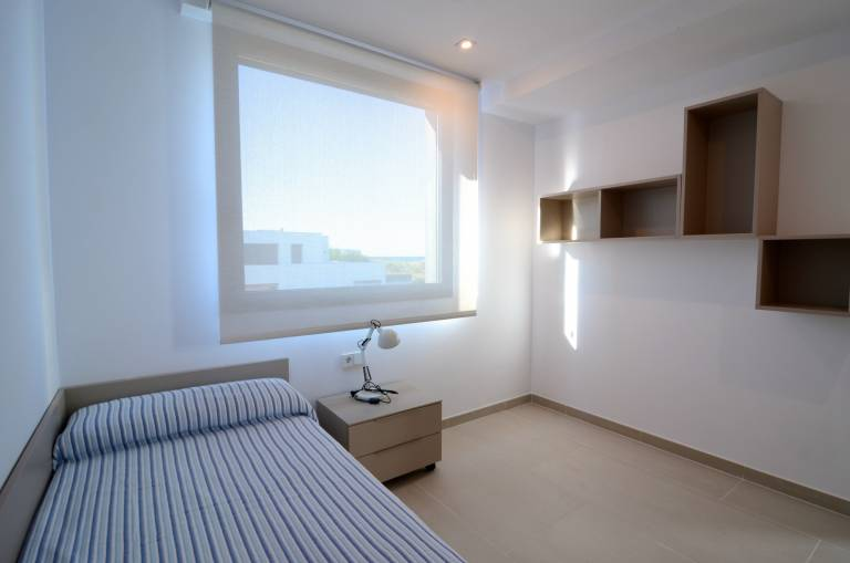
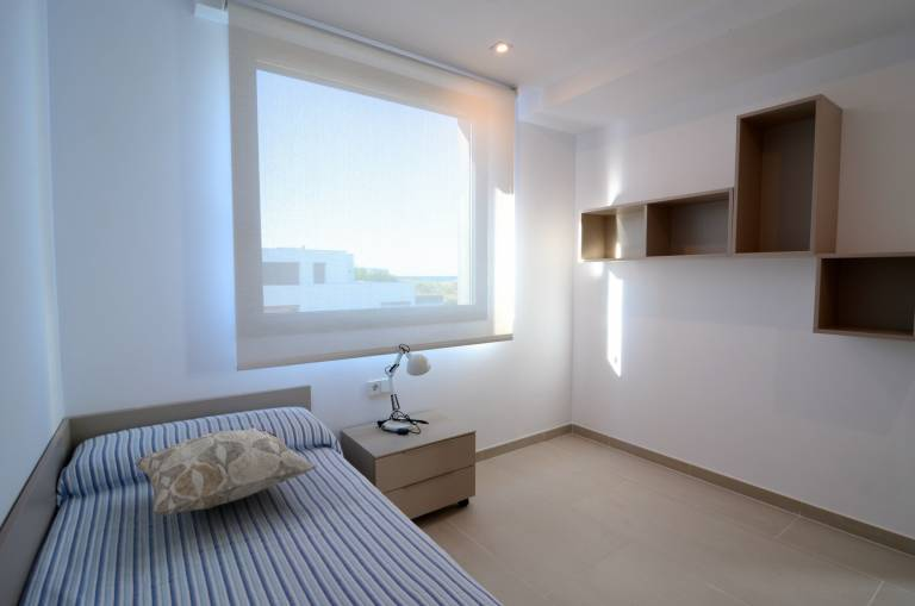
+ decorative pillow [133,426,317,517]
